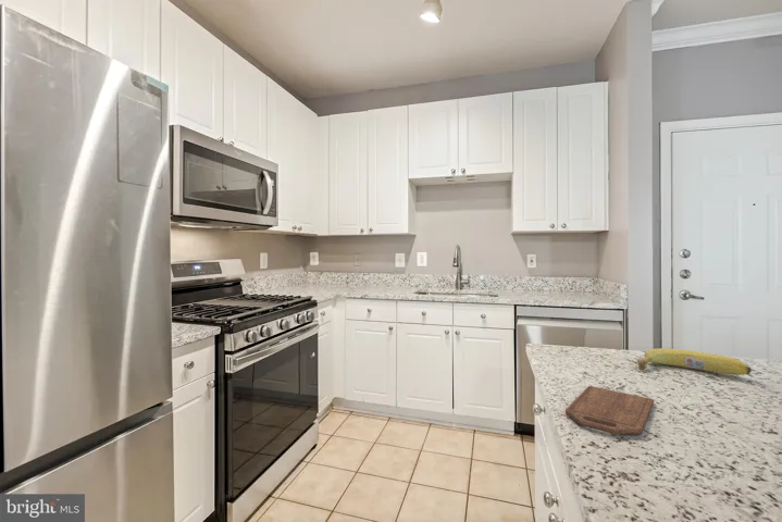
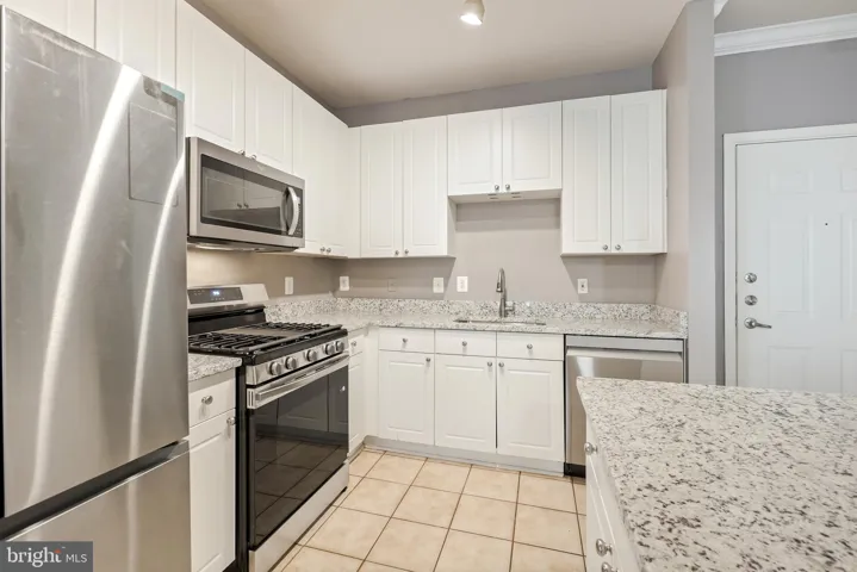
- cutting board [564,385,655,436]
- fruit [636,347,753,376]
